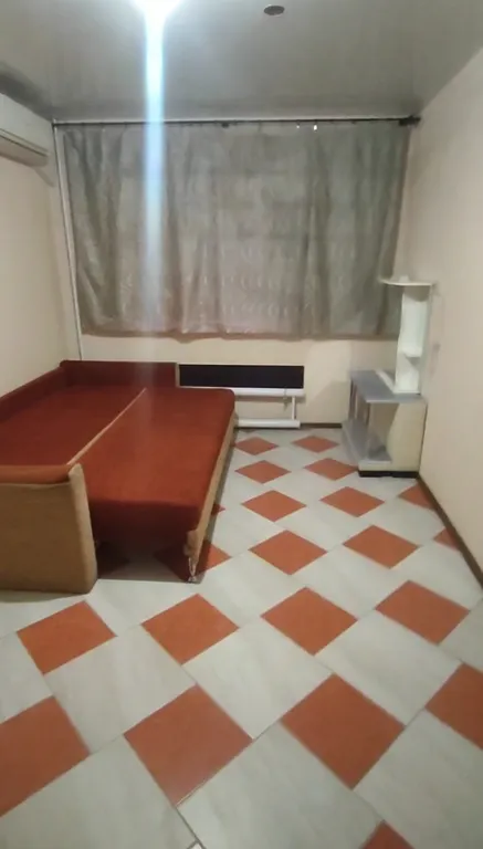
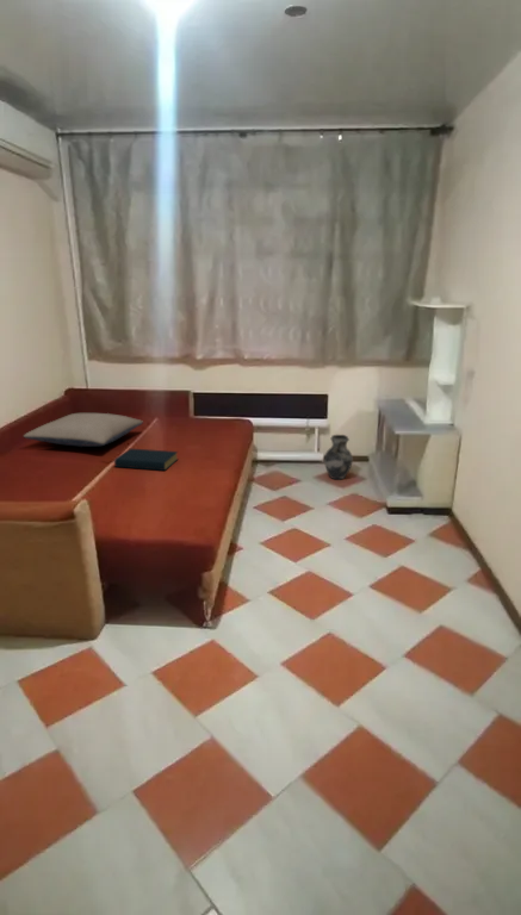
+ hardback book [113,448,179,472]
+ pillow [23,412,144,448]
+ ceramic jug [323,434,354,480]
